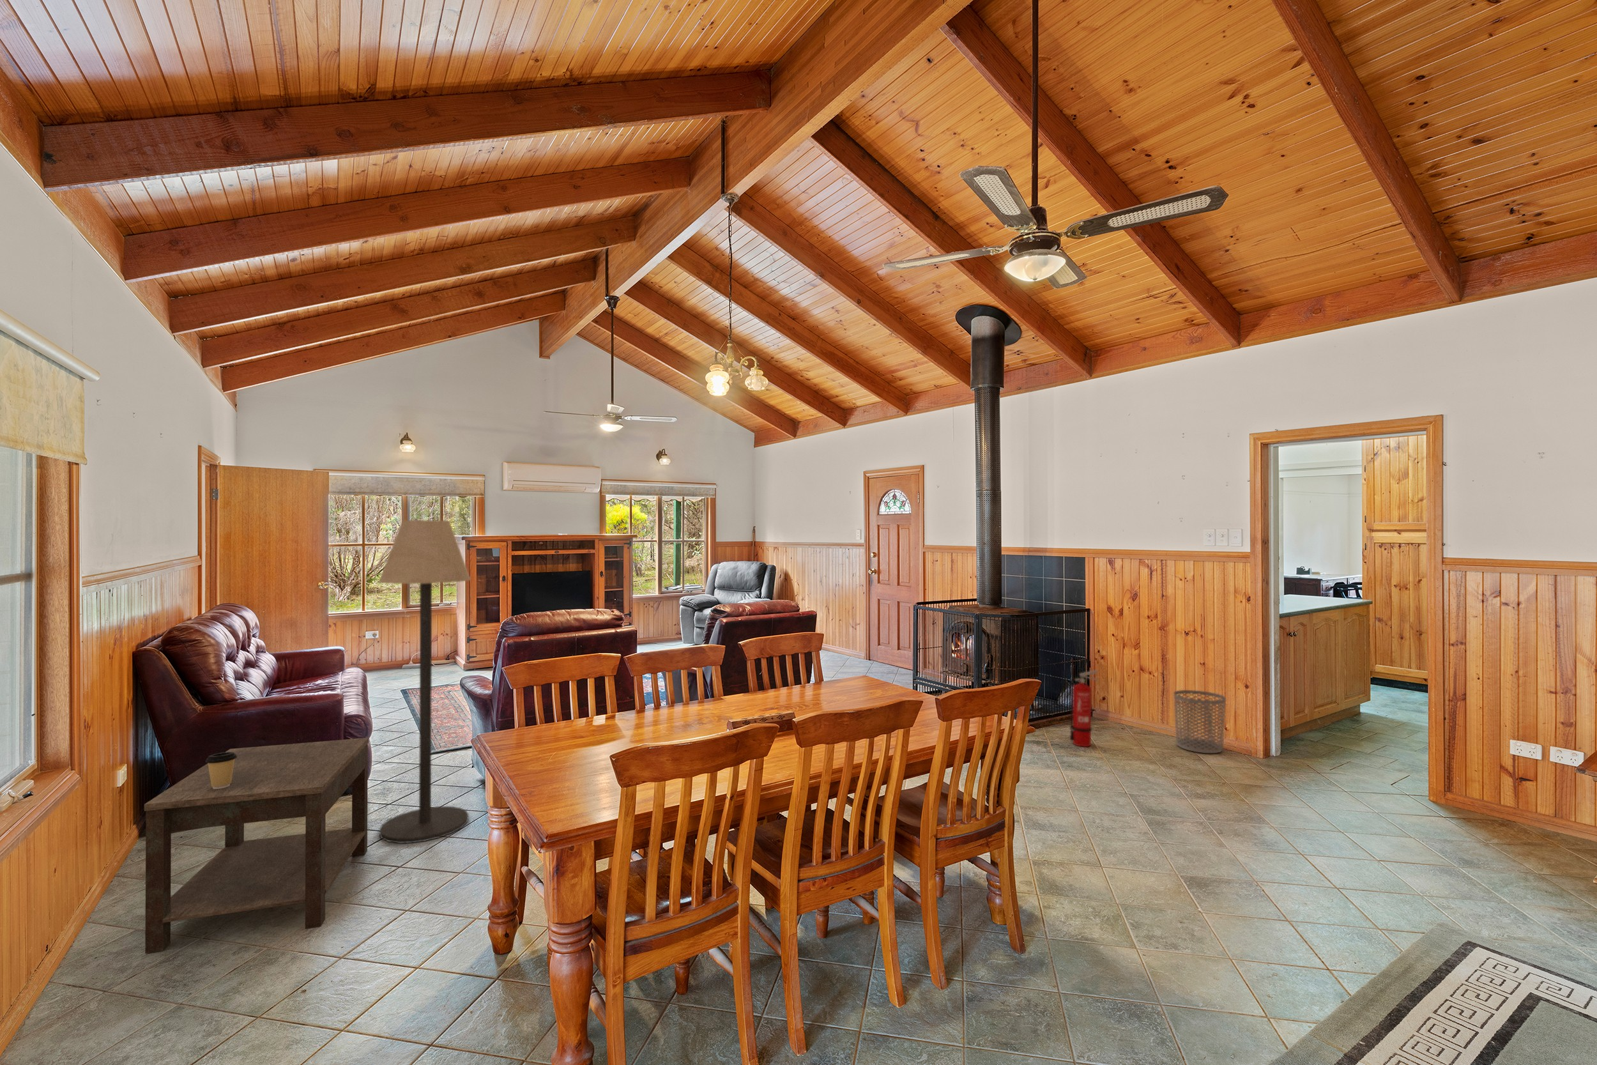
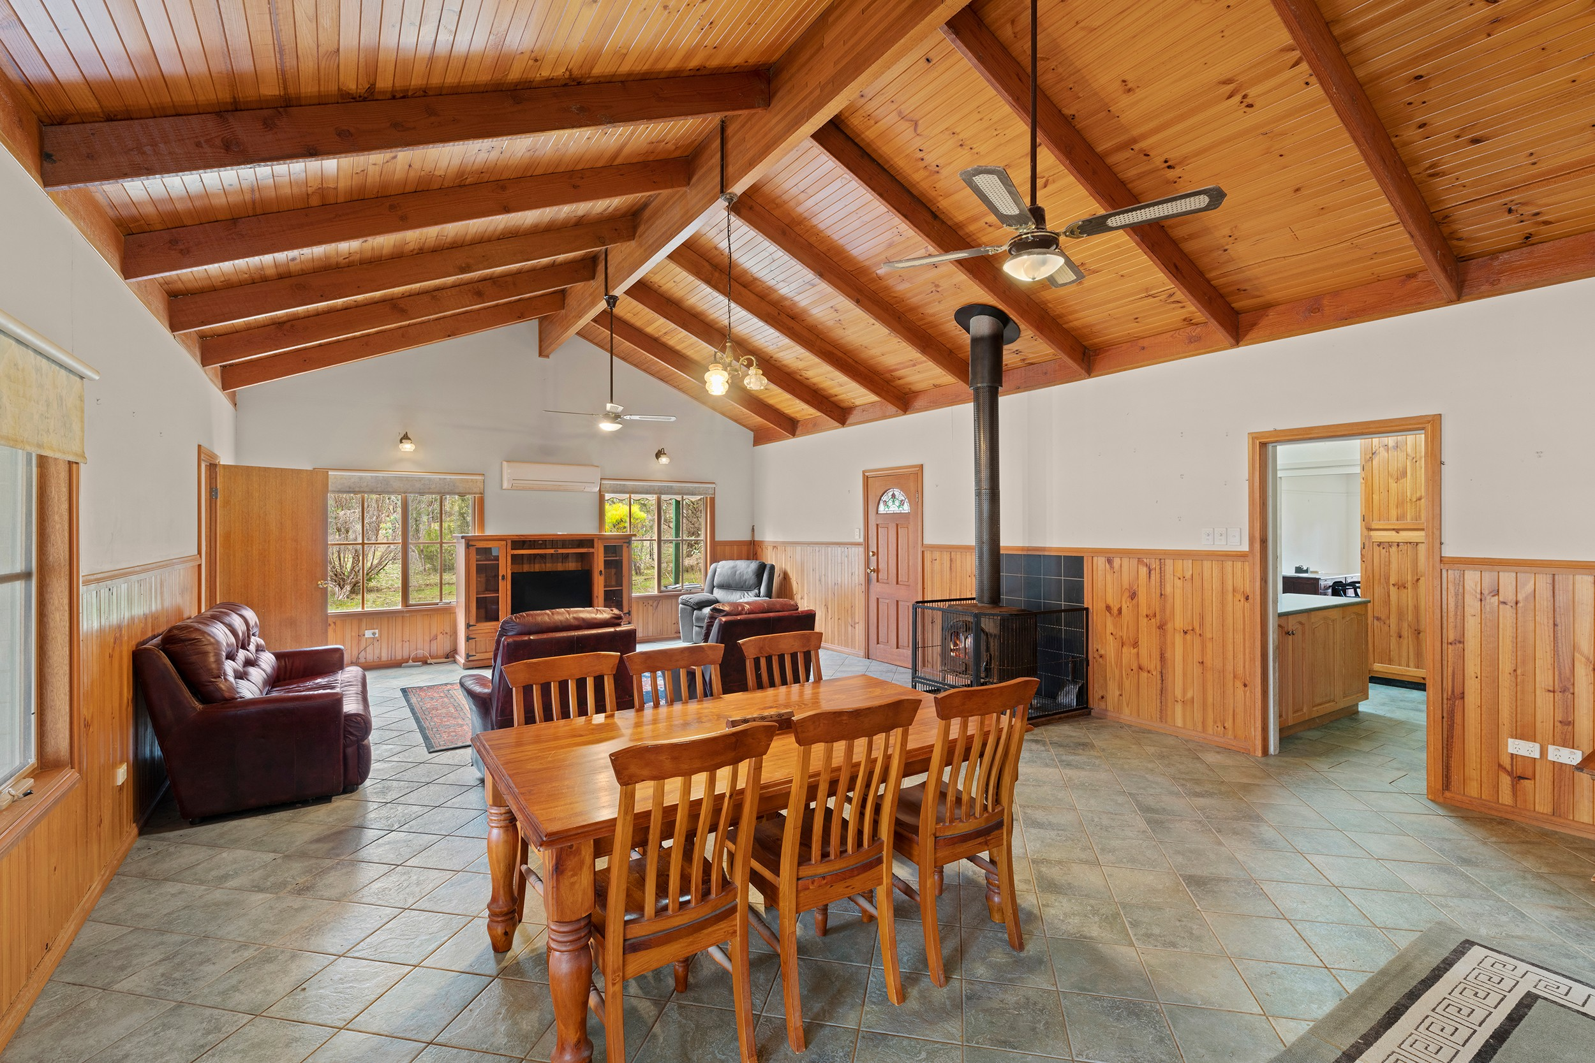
- coffee cup [206,752,236,789]
- fire extinguisher [1069,669,1099,748]
- waste bin [1174,689,1226,754]
- side table [144,737,370,953]
- floor lamp [378,519,472,844]
